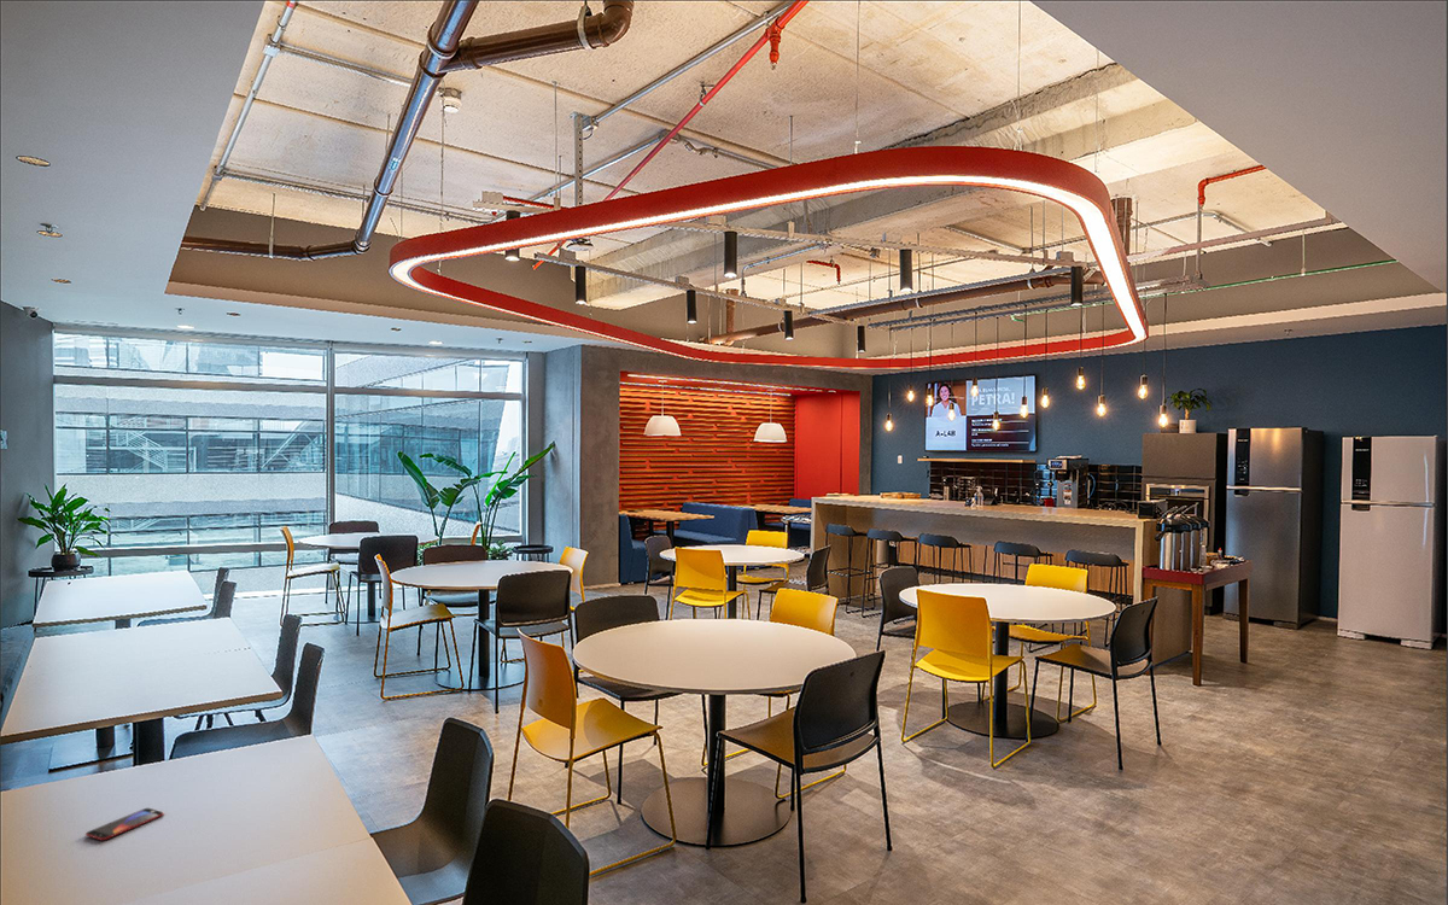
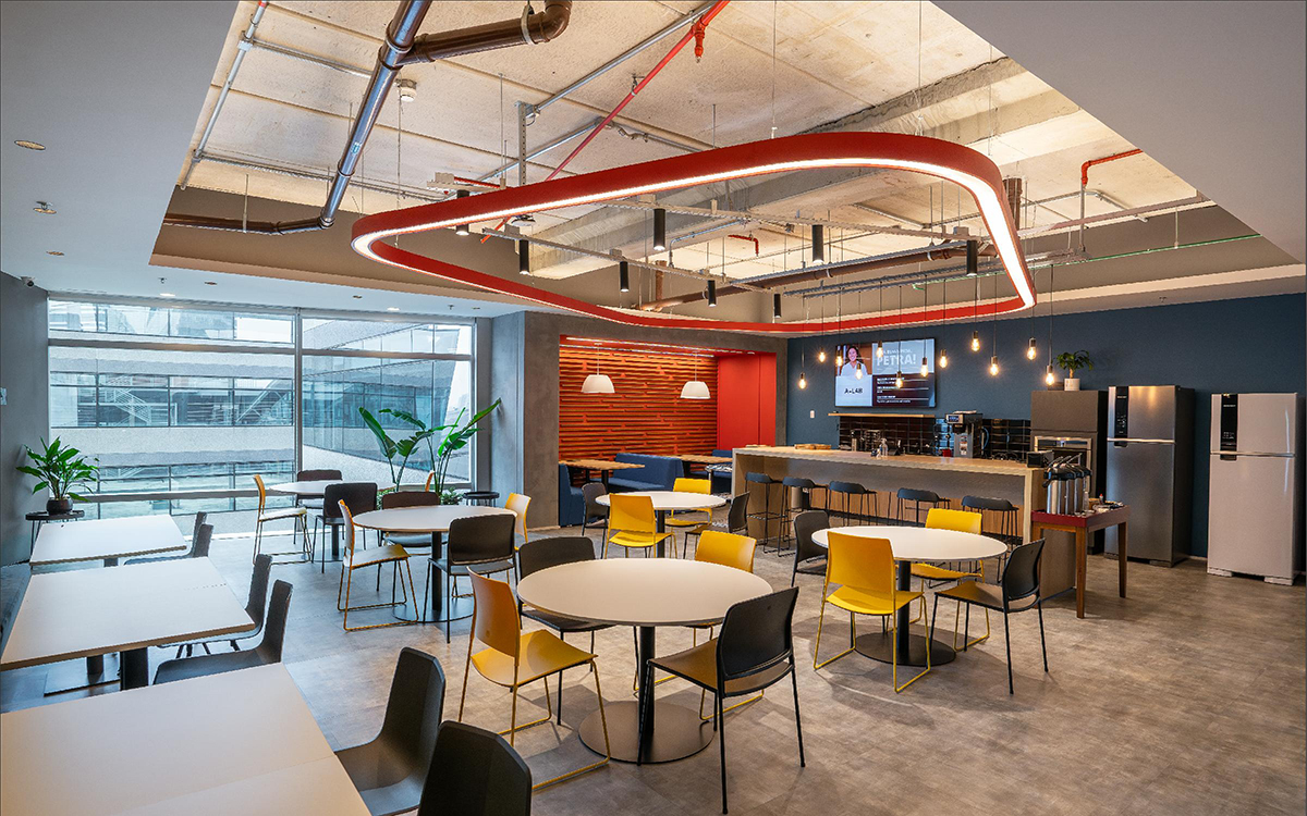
- smartphone [84,807,165,841]
